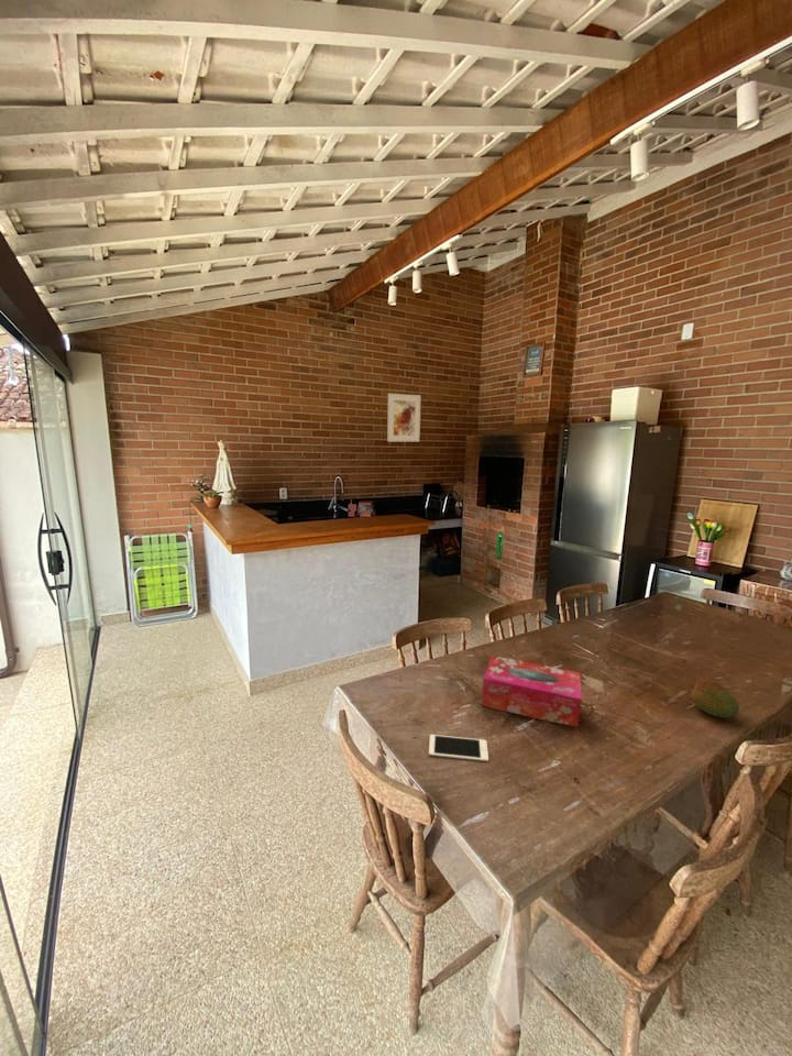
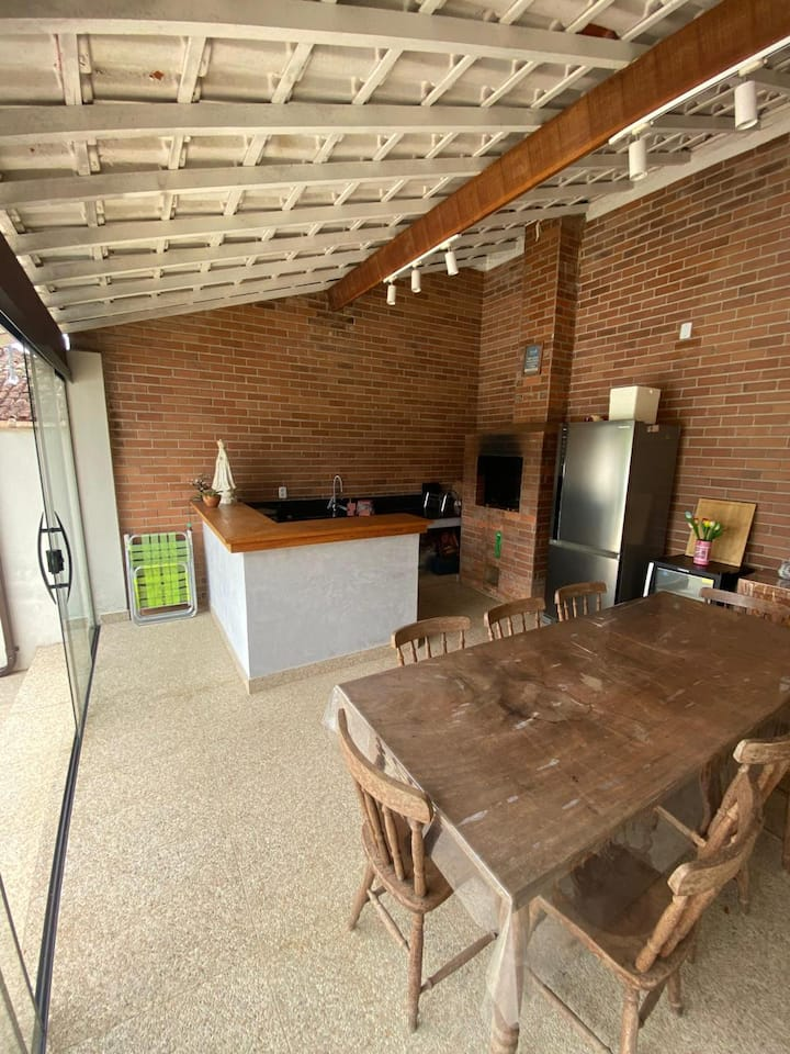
- fruit [691,678,740,719]
- tissue box [481,654,582,728]
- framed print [386,393,421,442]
- cell phone [428,734,490,762]
